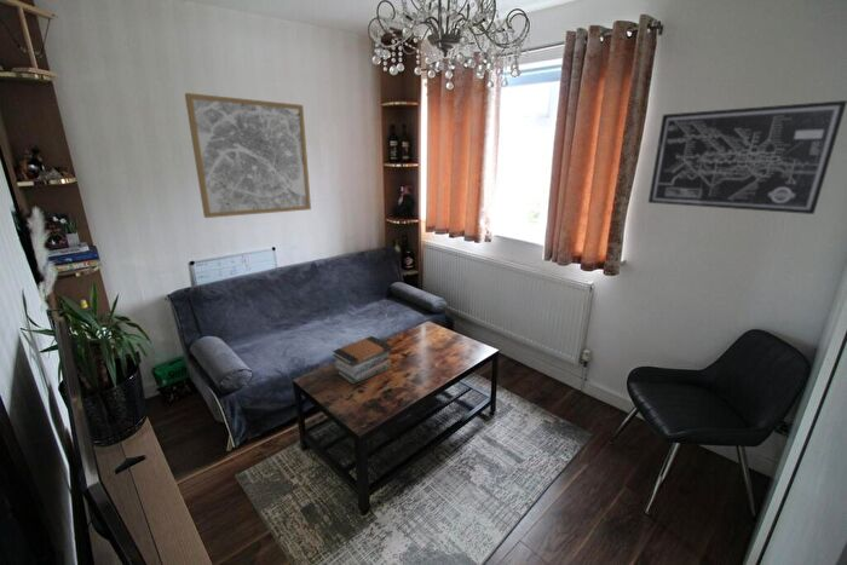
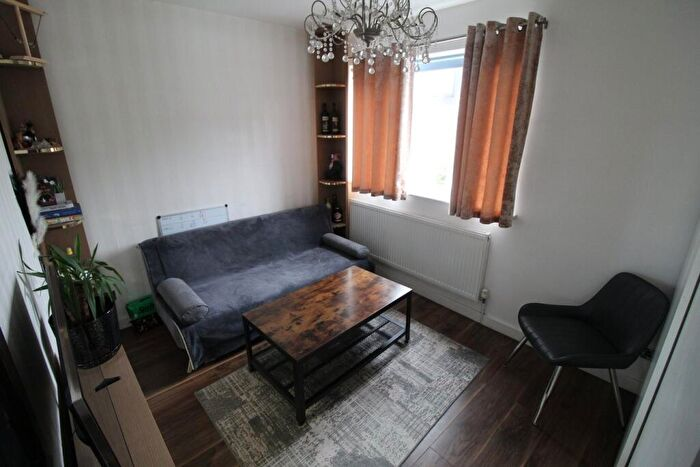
- book stack [332,335,393,386]
- wall art [647,99,847,215]
- wall art [184,92,312,219]
